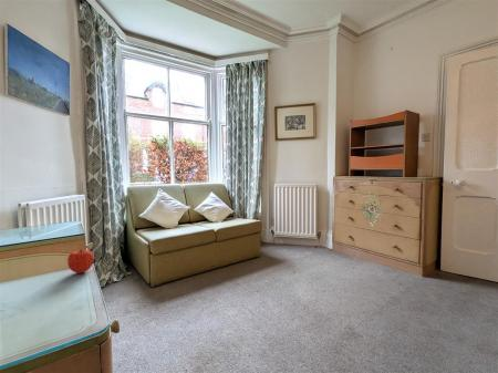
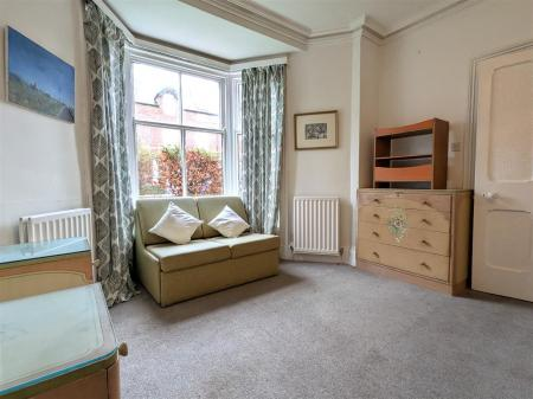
- fruit [66,248,94,274]
